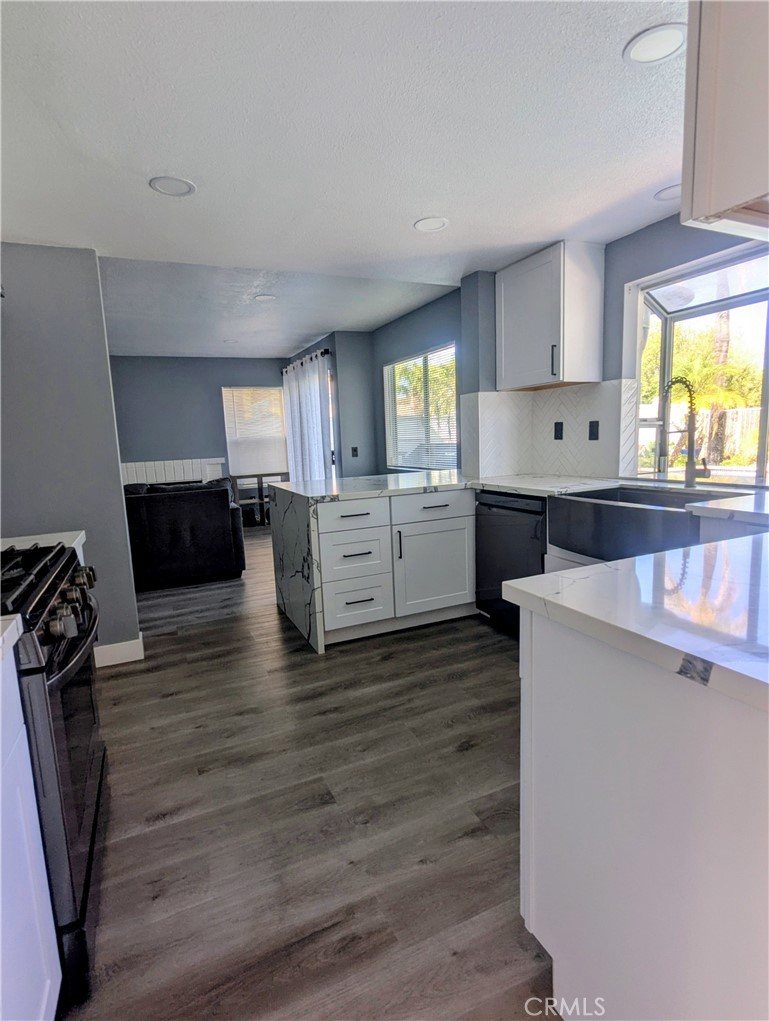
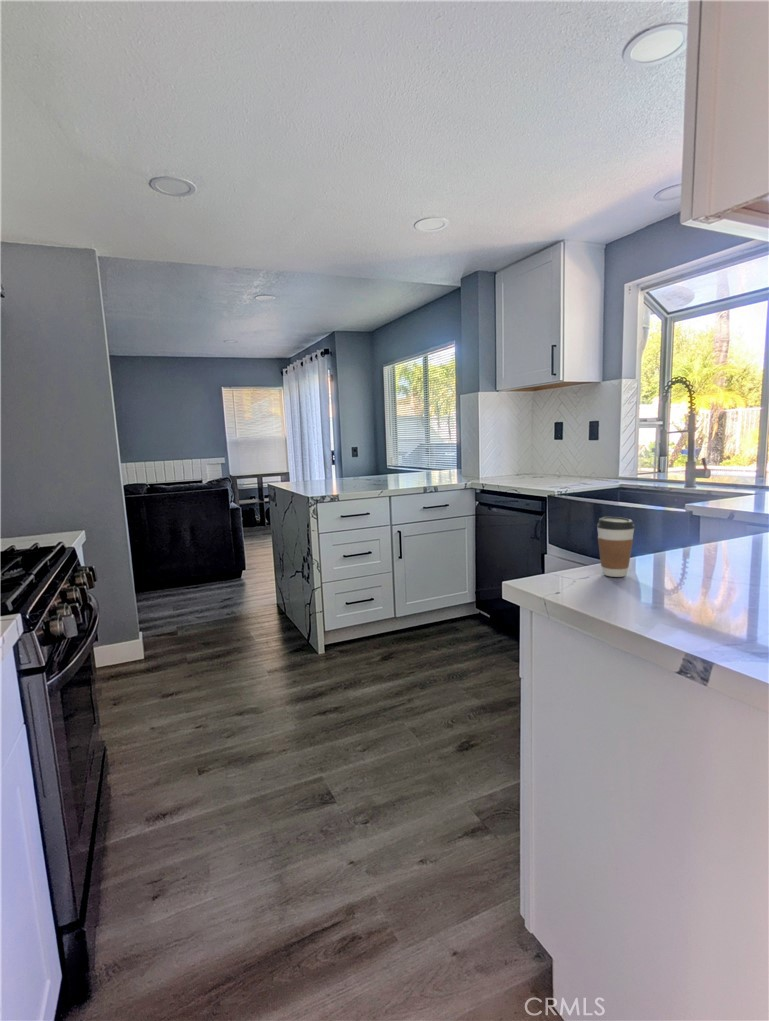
+ coffee cup [596,516,636,578]
